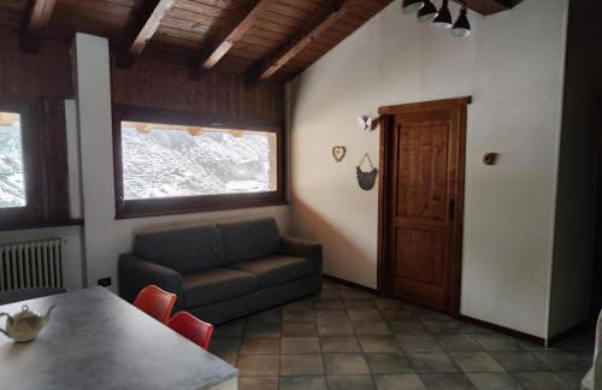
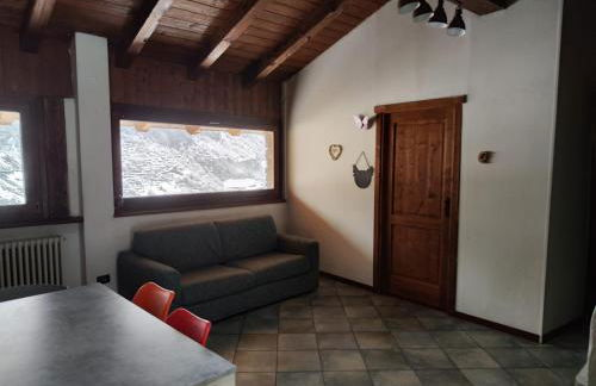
- teapot [0,303,59,343]
